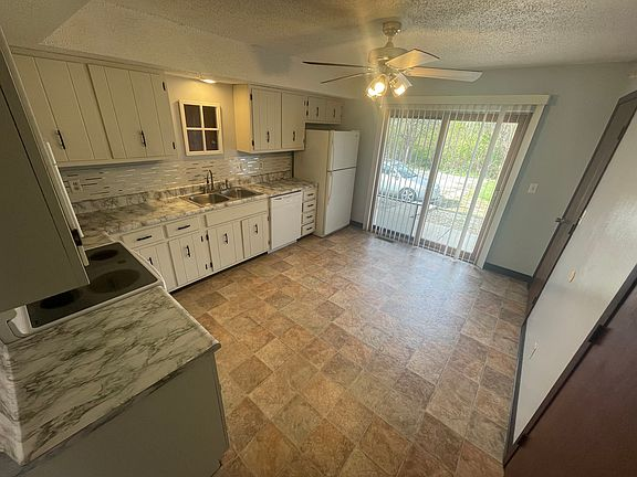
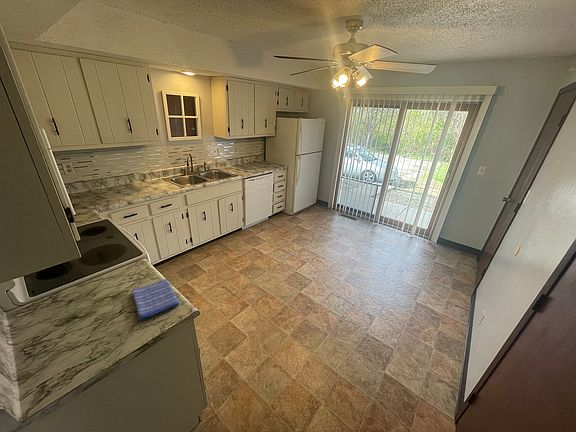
+ dish towel [131,278,180,321]
